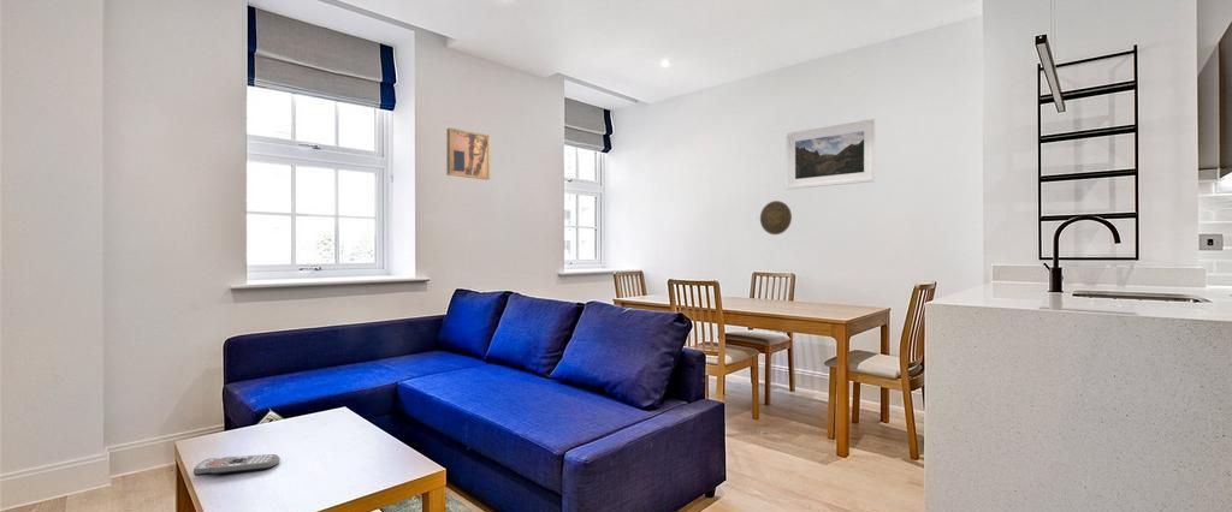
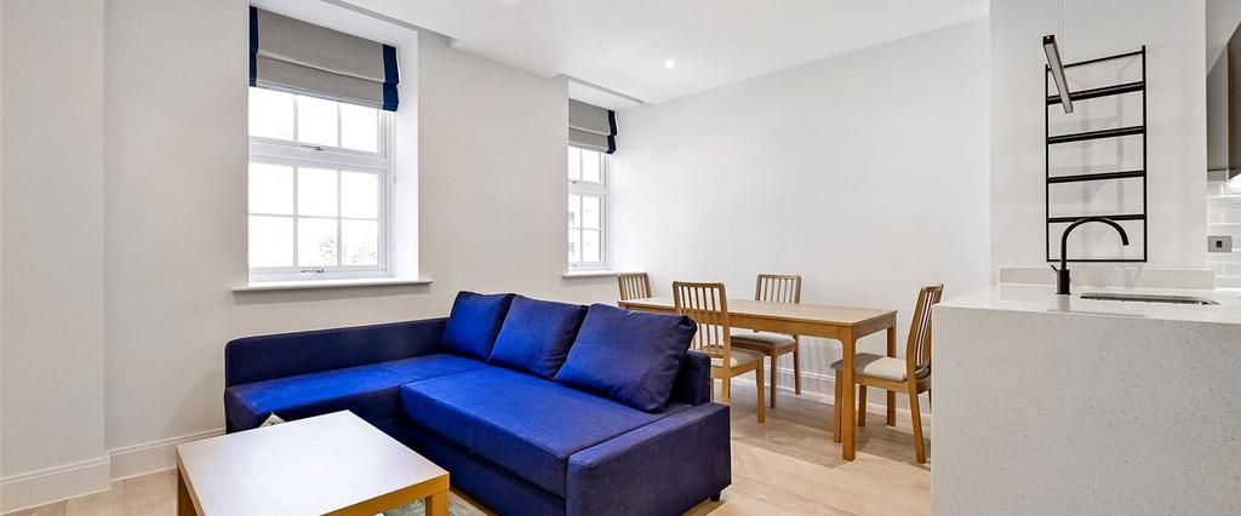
- remote control [192,453,282,477]
- decorative plate [759,200,793,236]
- wall art [445,127,491,181]
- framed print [786,118,877,191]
